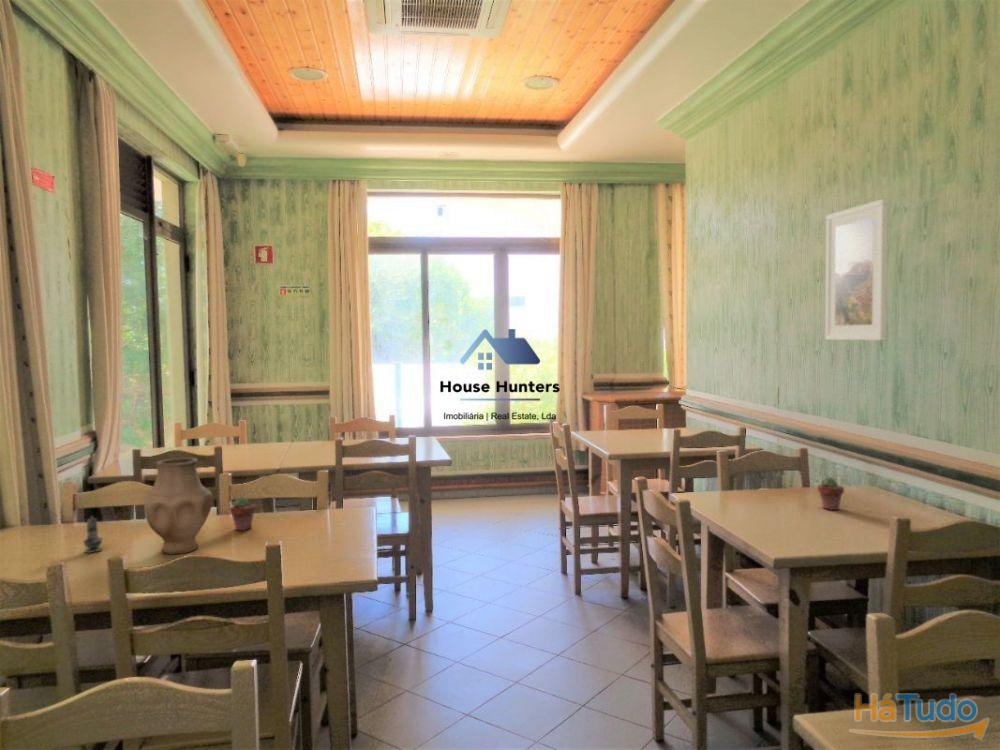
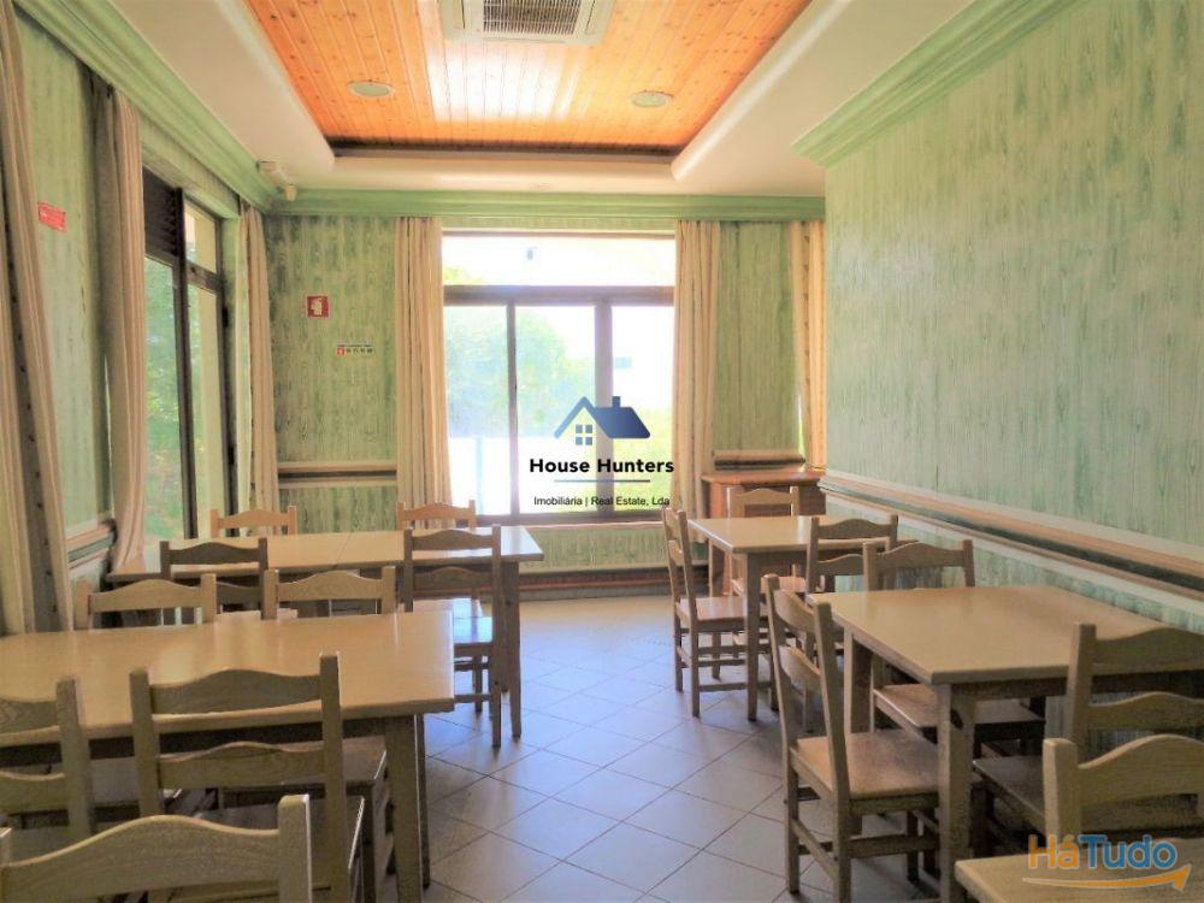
- potted succulent [817,476,845,511]
- vase [143,457,213,555]
- potted succulent [229,496,256,532]
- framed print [824,198,889,341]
- salt shaker [82,514,104,554]
